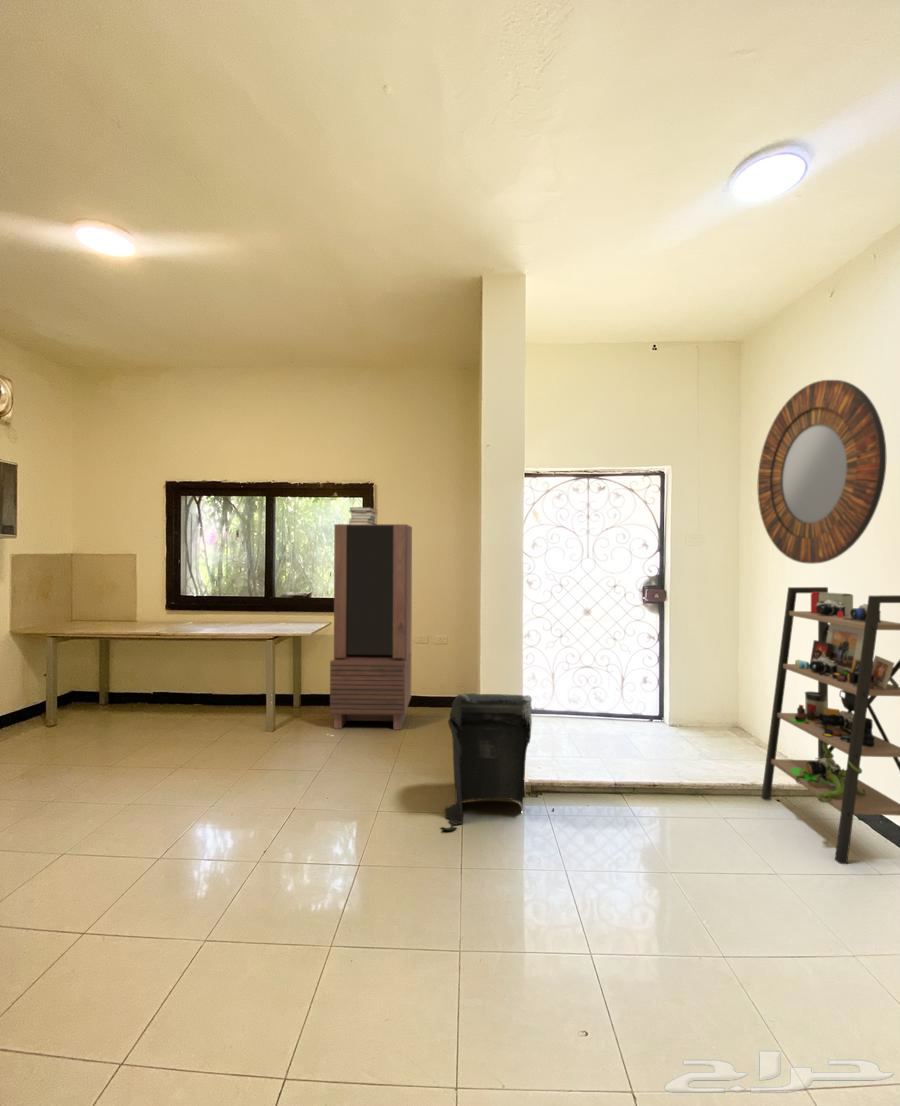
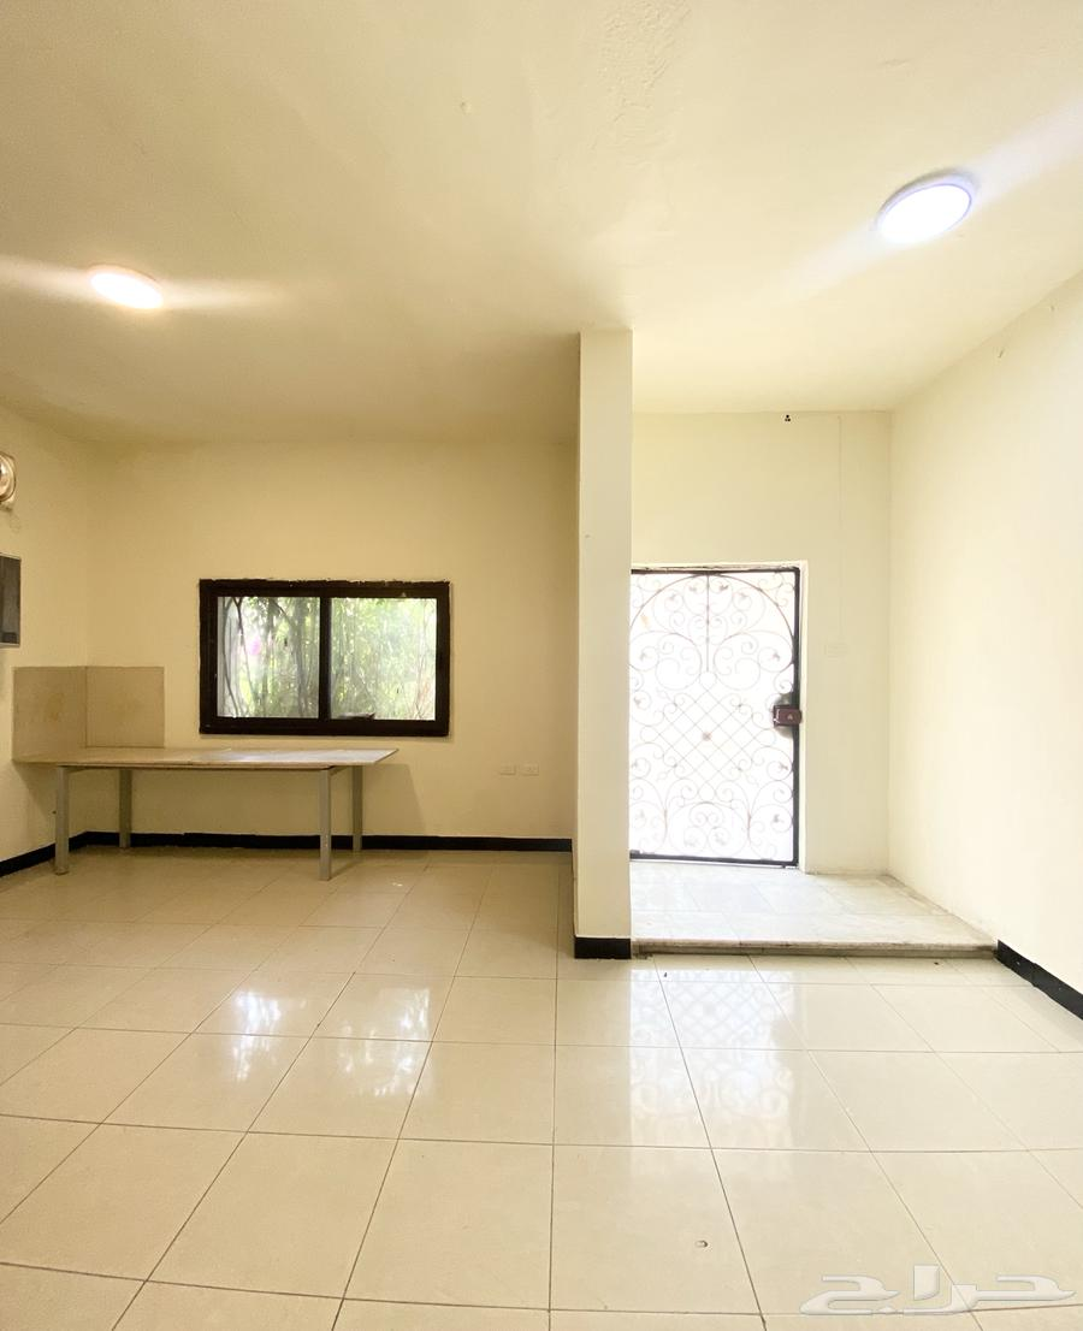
- book stack [348,506,379,524]
- home mirror [757,379,887,565]
- bookcase [329,523,413,731]
- shelving unit [760,586,900,865]
- trash can [440,693,533,832]
